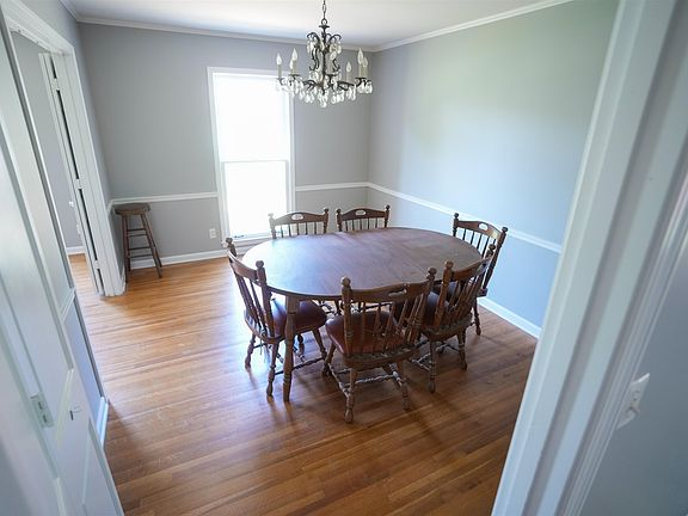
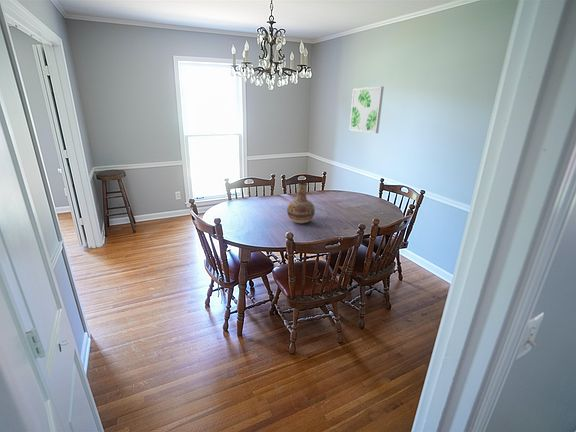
+ vase [286,181,316,224]
+ wall art [348,85,385,134]
